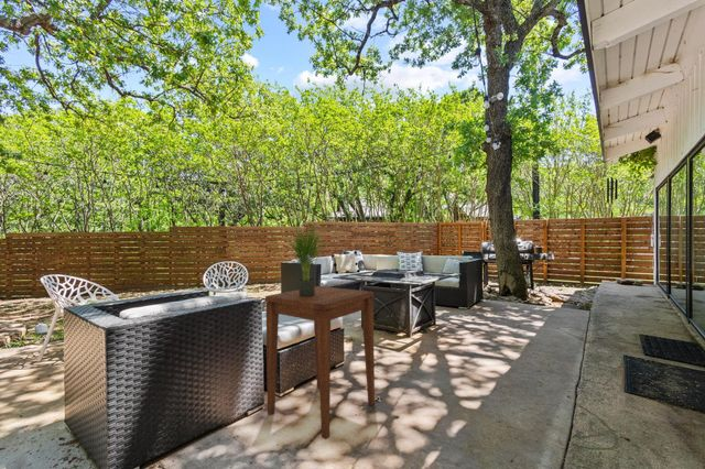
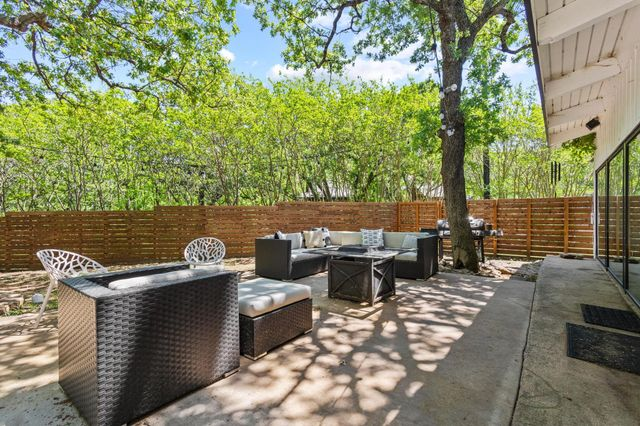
- side table [264,285,376,440]
- potted plant [282,219,328,296]
